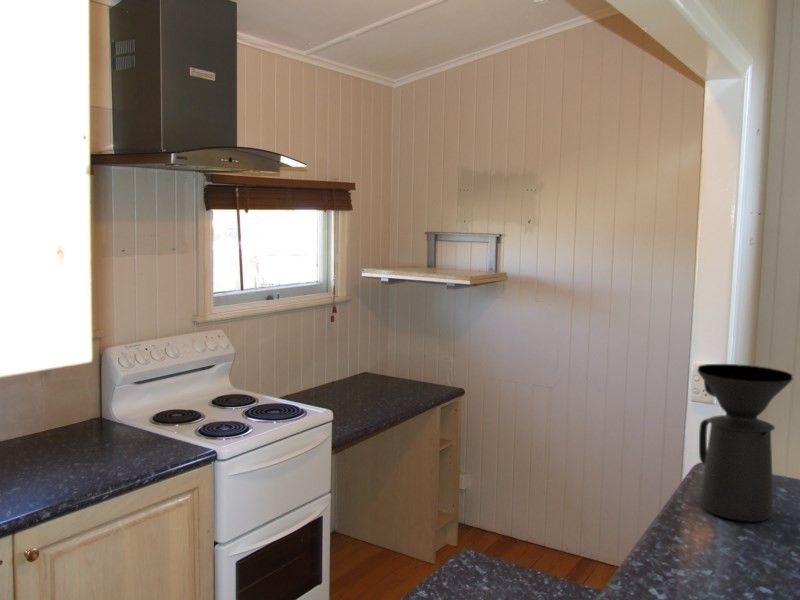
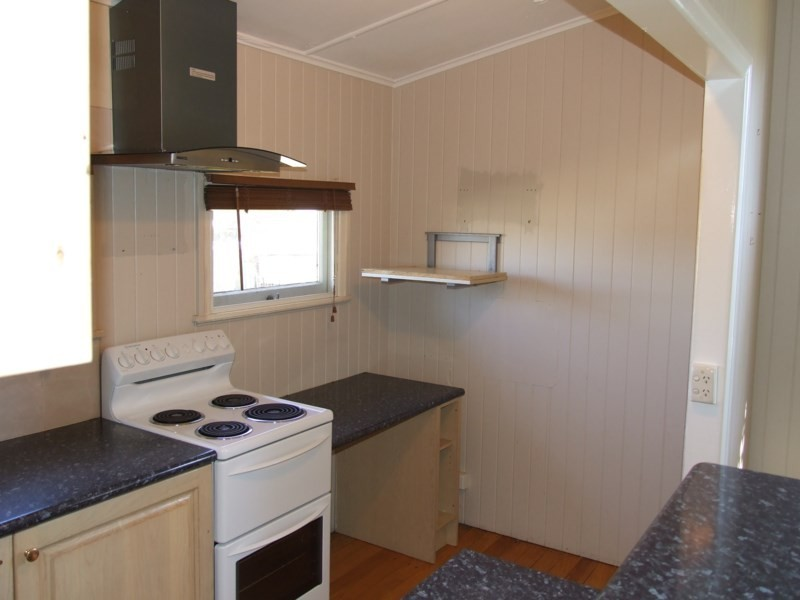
- coffee maker [696,363,794,523]
